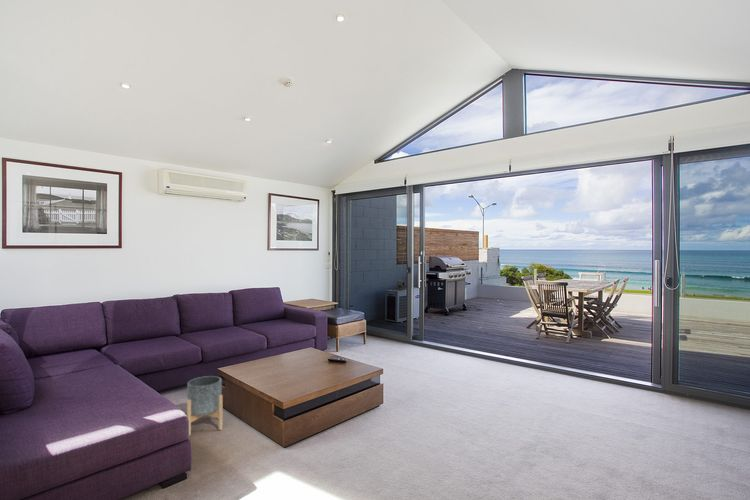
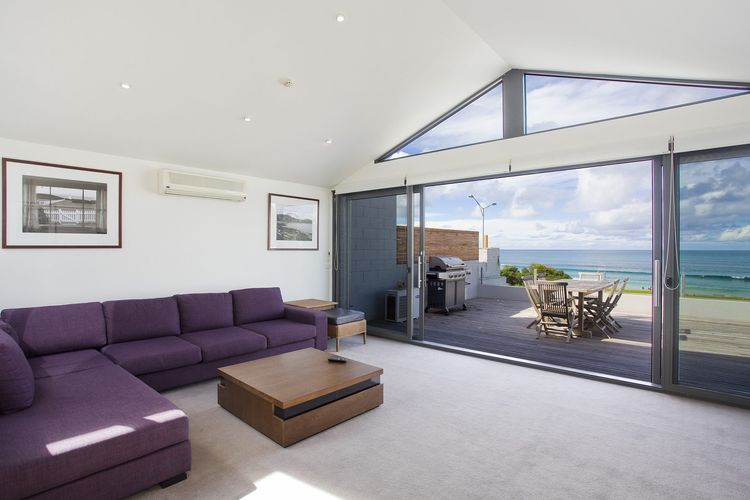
- planter [186,375,224,437]
